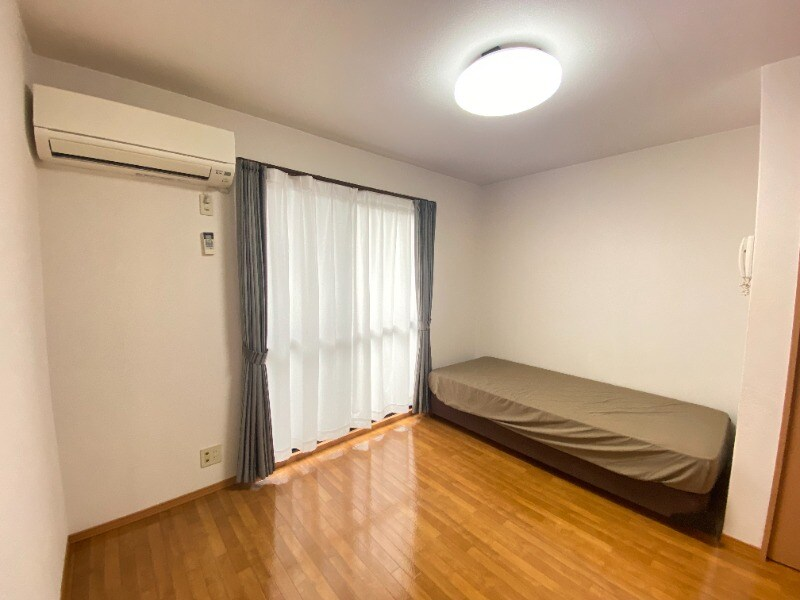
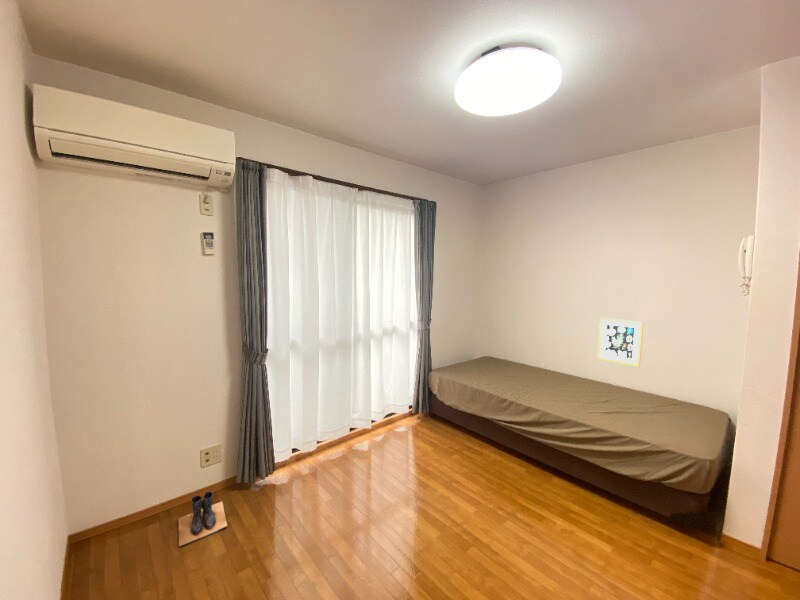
+ boots [177,491,228,548]
+ wall art [596,317,644,368]
